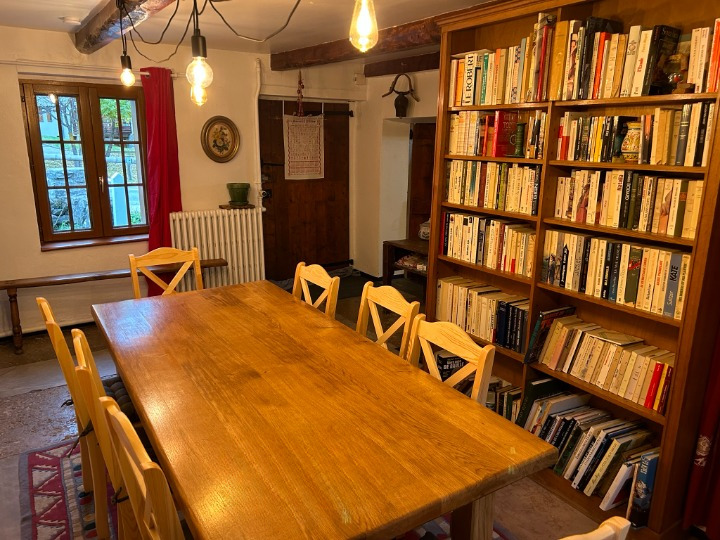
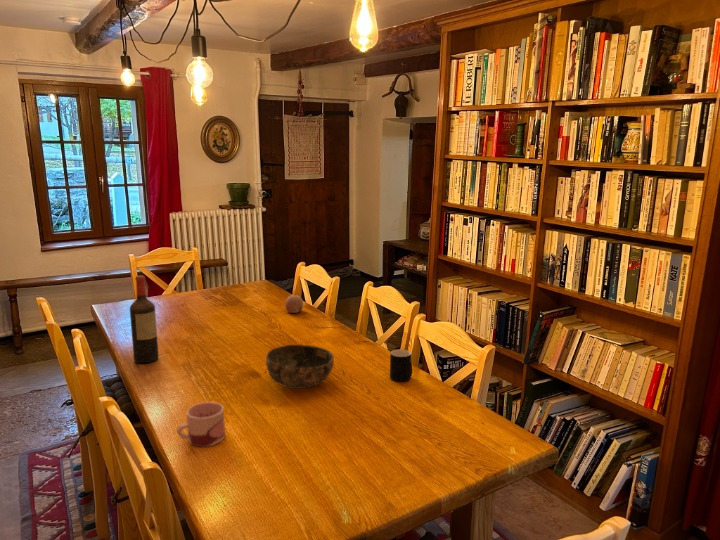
+ apple [284,294,304,314]
+ wine bottle [129,275,160,364]
+ bowl [265,344,335,390]
+ cup [389,349,413,383]
+ mug [176,401,226,448]
